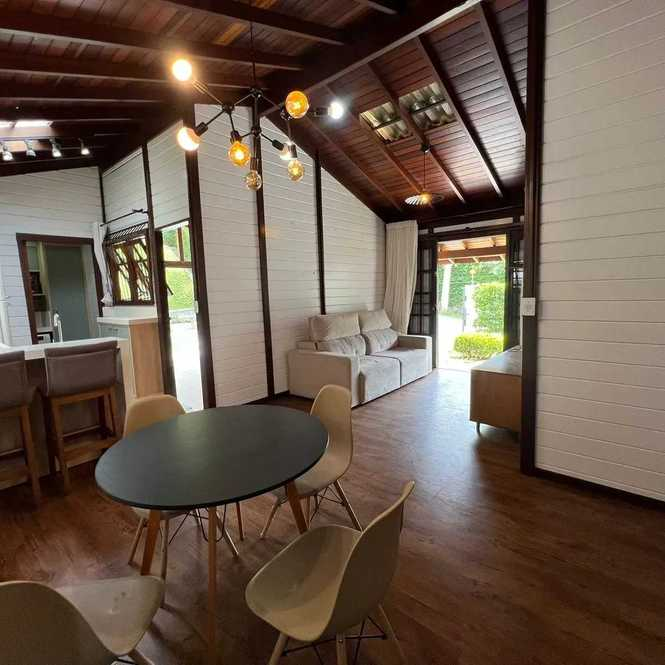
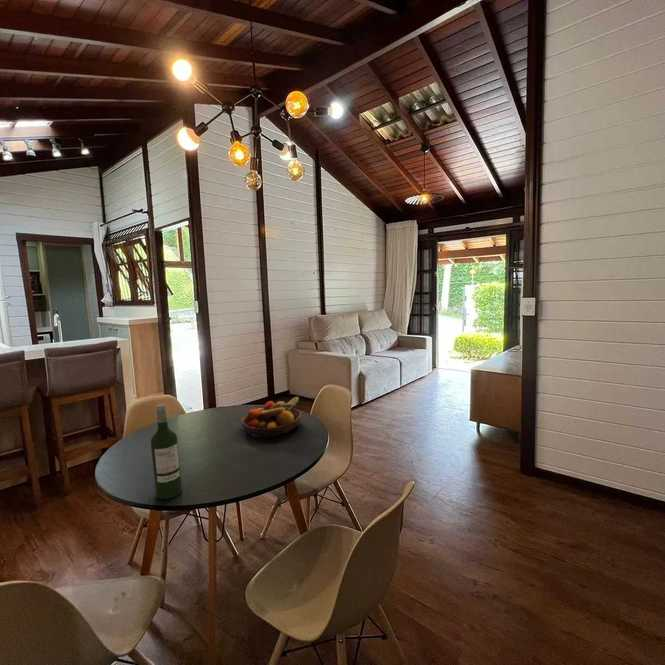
+ wine bottle [150,403,183,500]
+ fruit bowl [240,396,302,439]
